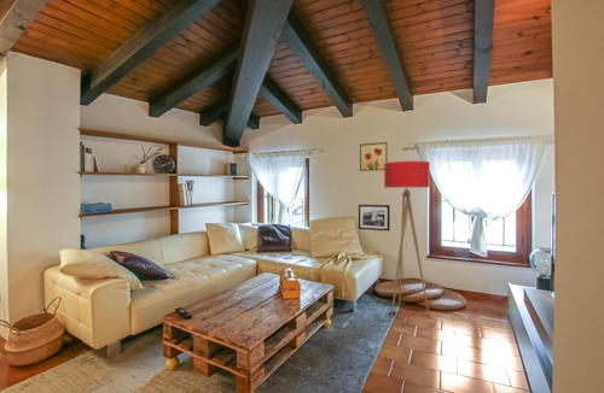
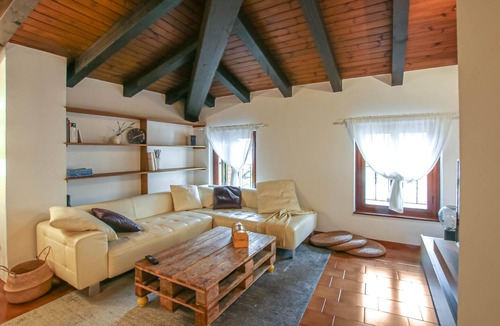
- floor lamp [383,160,431,318]
- picture frame [358,204,391,231]
- wall art [359,141,388,172]
